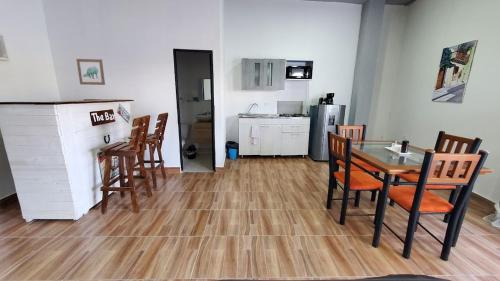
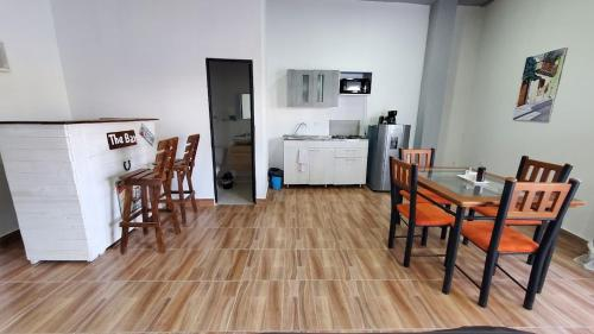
- wall art [76,58,106,86]
